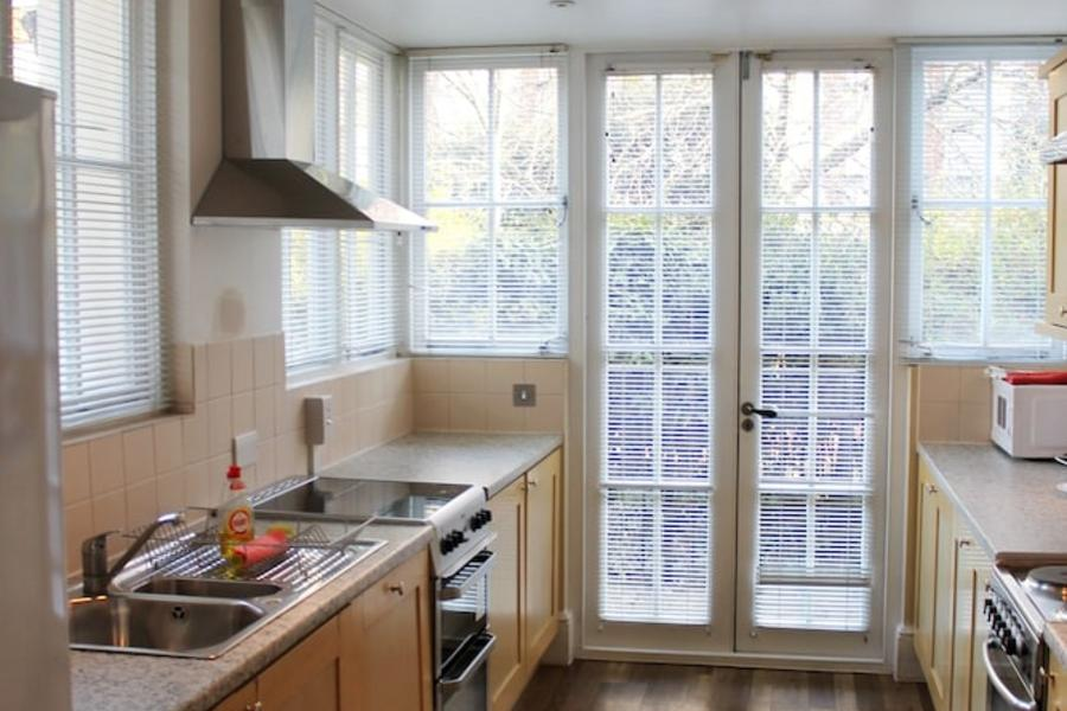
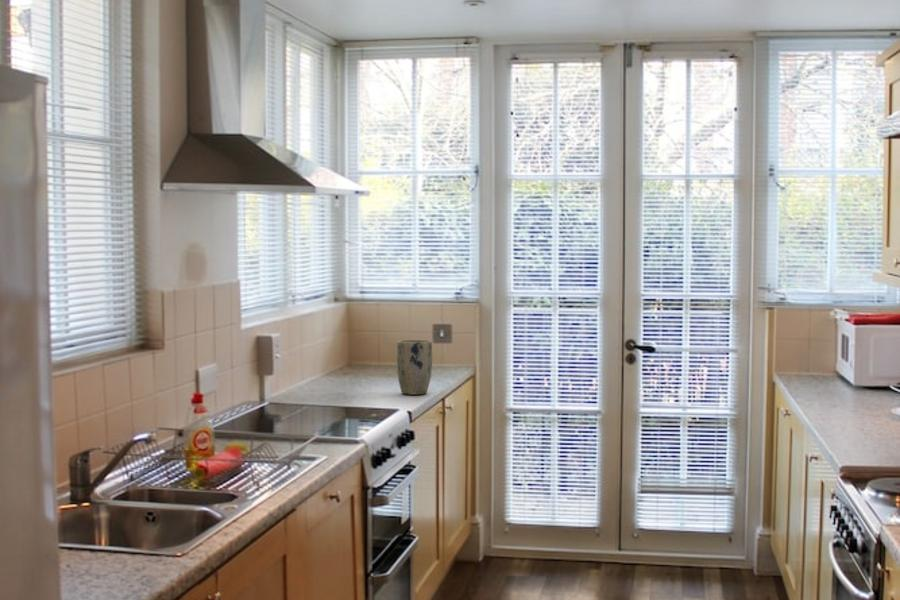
+ plant pot [396,339,433,396]
